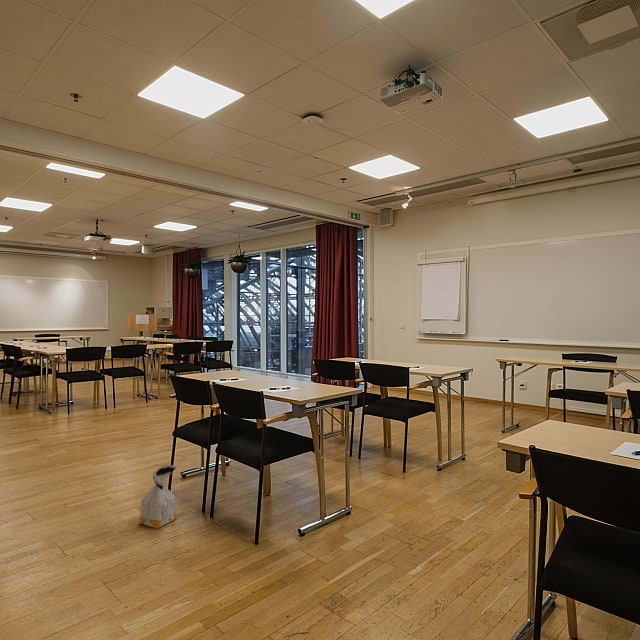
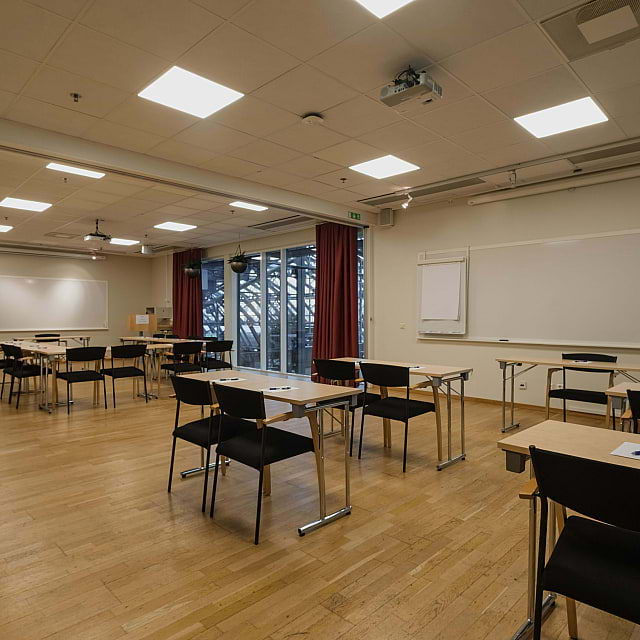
- bag [138,464,178,530]
